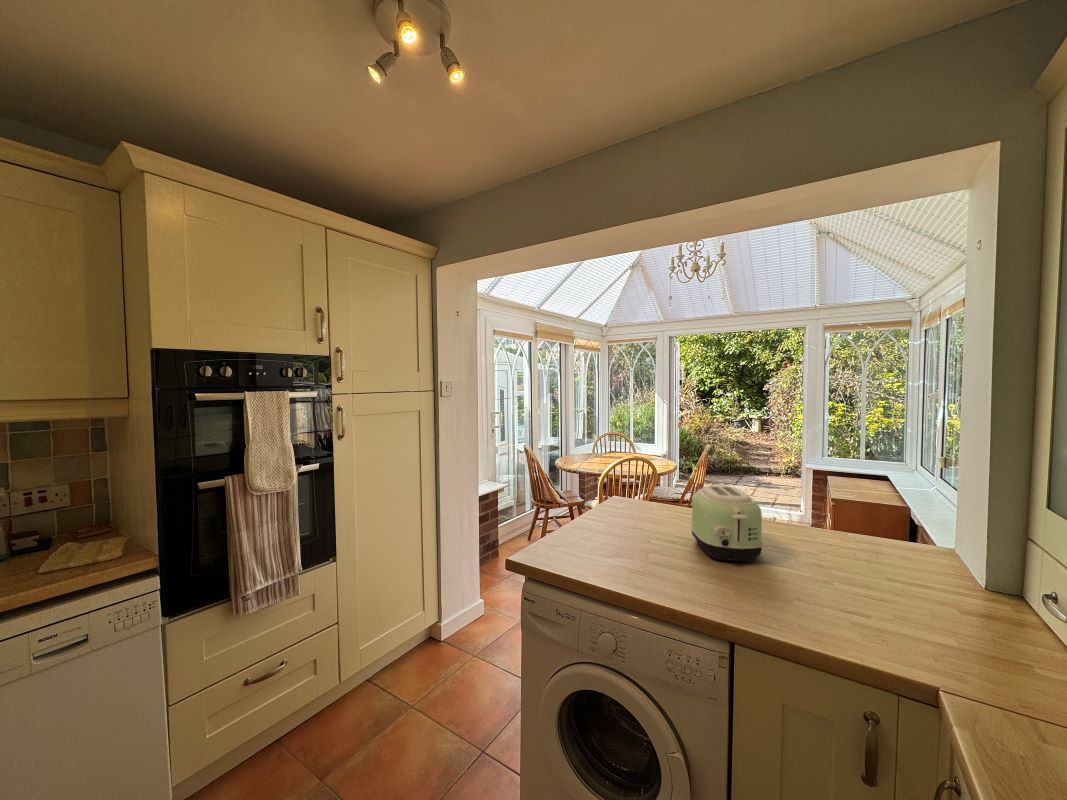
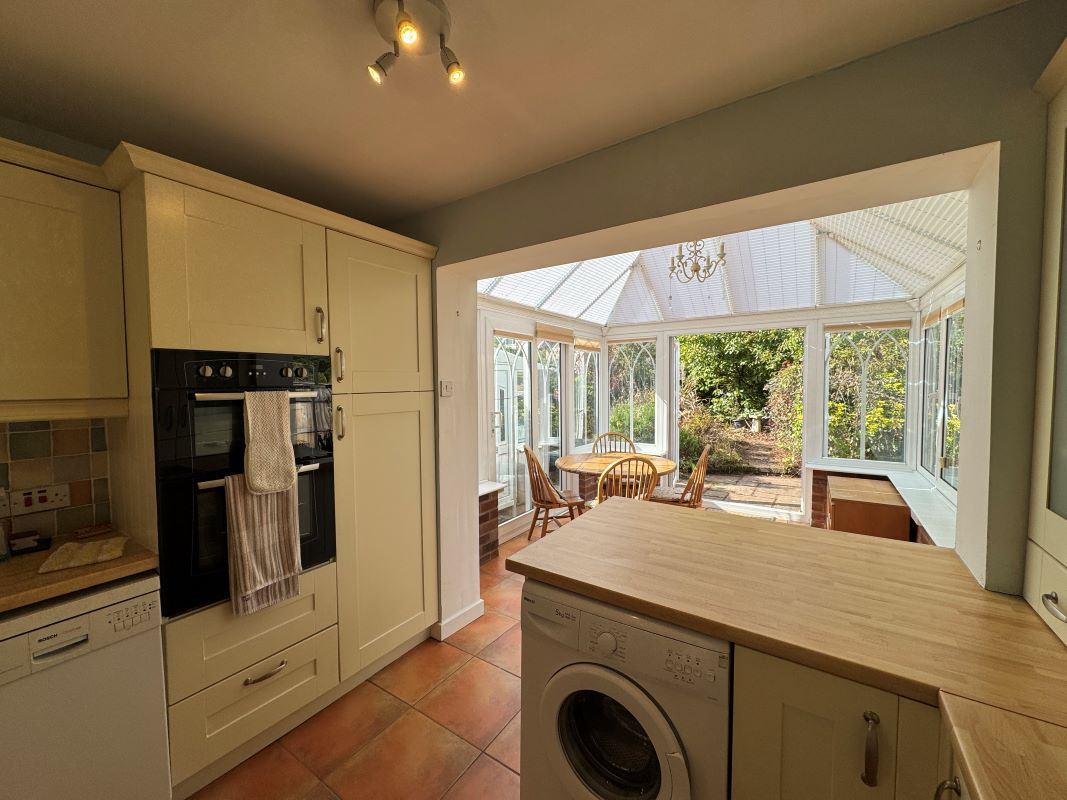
- toaster [690,484,764,562]
